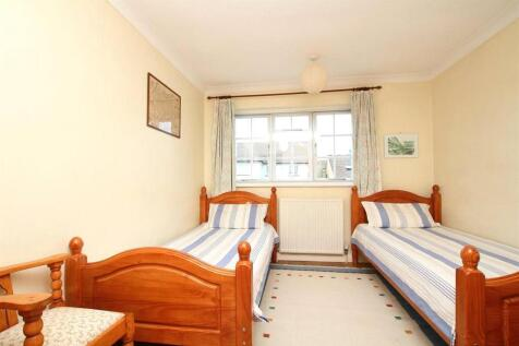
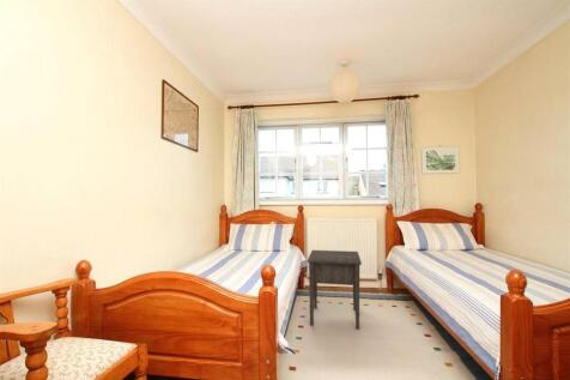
+ nightstand [307,249,363,331]
